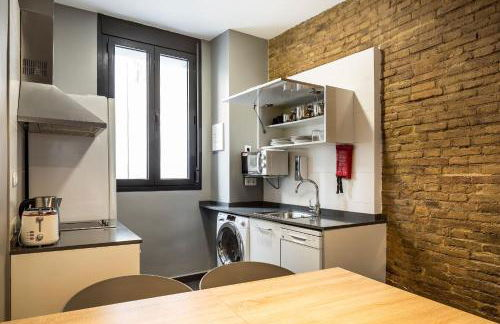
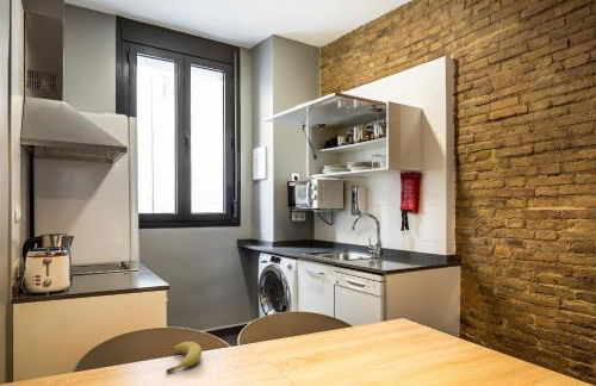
+ fruit [164,341,203,375]
